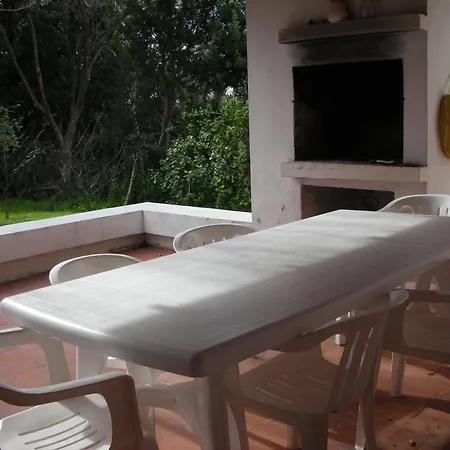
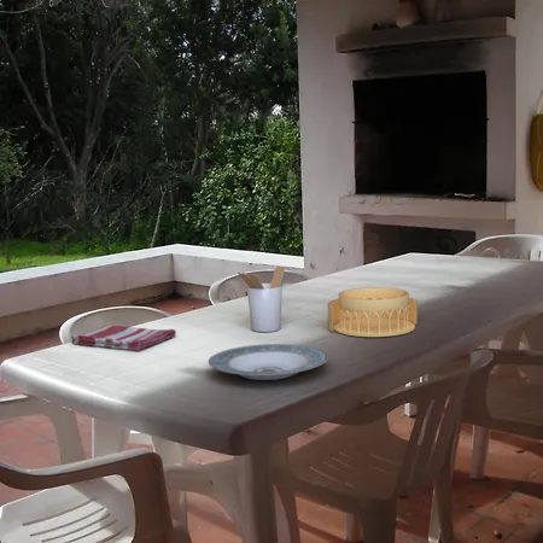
+ dish towel [70,325,177,351]
+ architectural model [327,286,419,338]
+ utensil holder [237,265,286,333]
+ plate [208,343,328,381]
